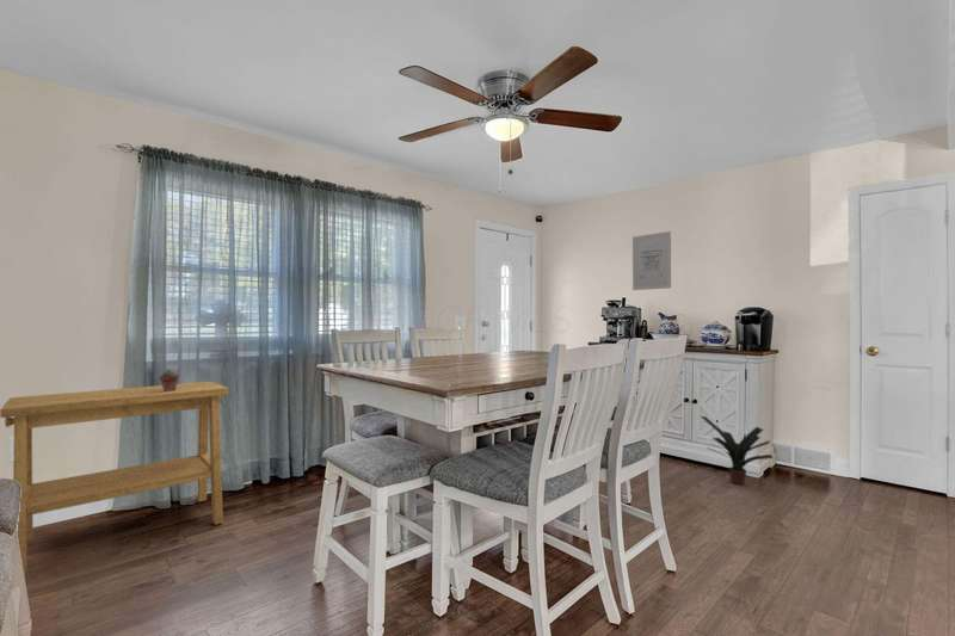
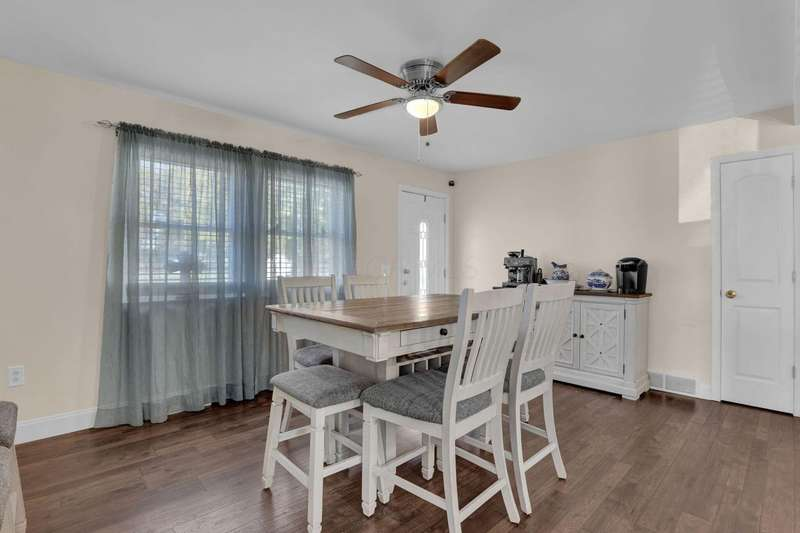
- potted succulent [159,368,180,391]
- side table [0,381,229,576]
- wall art [631,230,672,291]
- potted plant [700,415,774,486]
